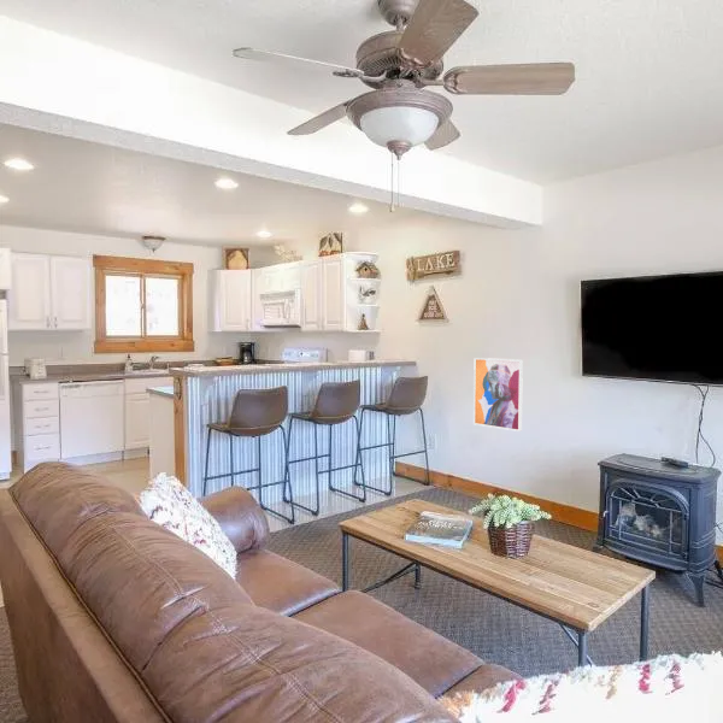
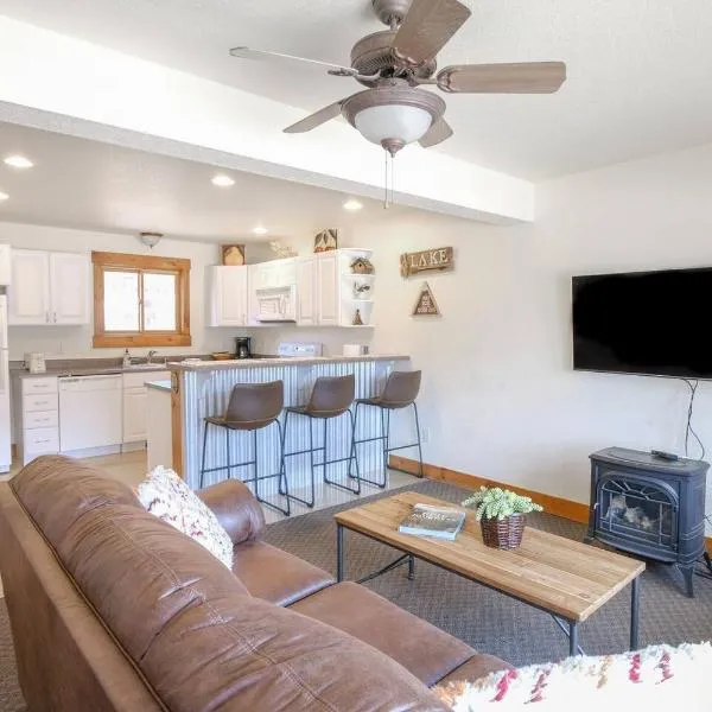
- wall art [472,357,524,433]
